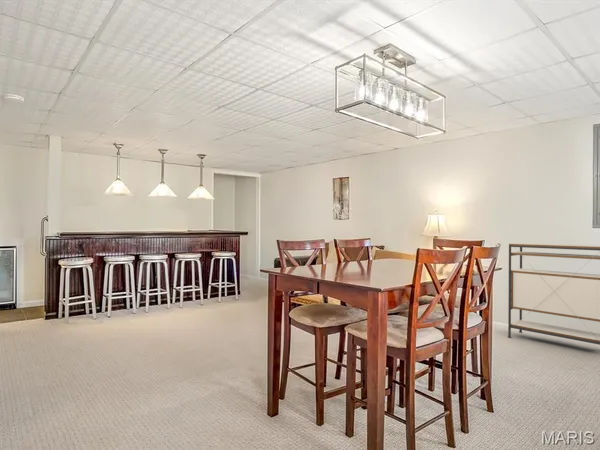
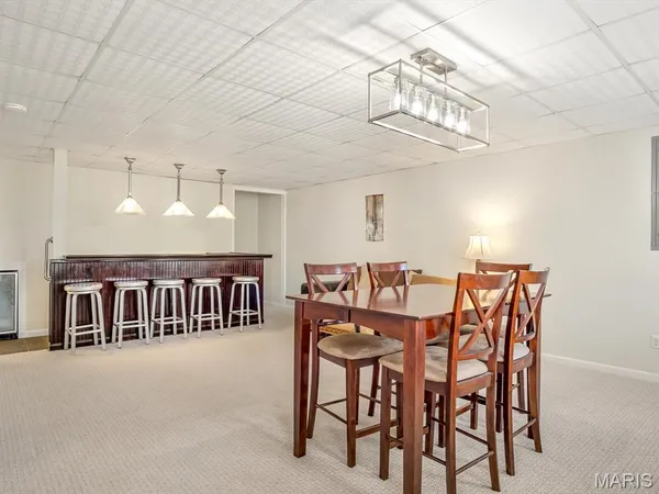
- shelving unit [507,242,600,346]
